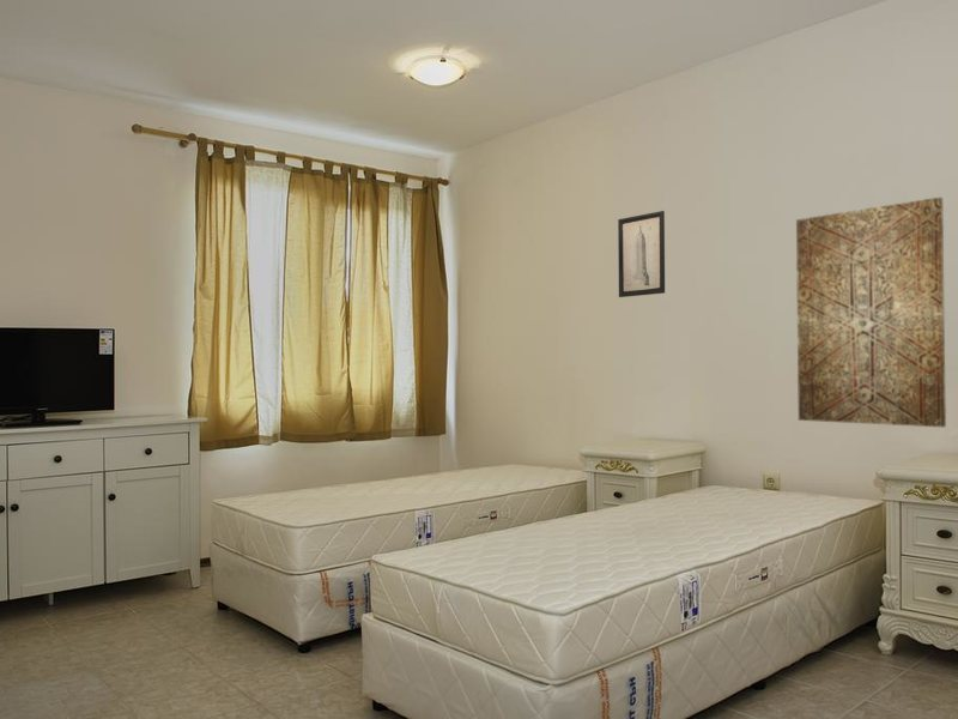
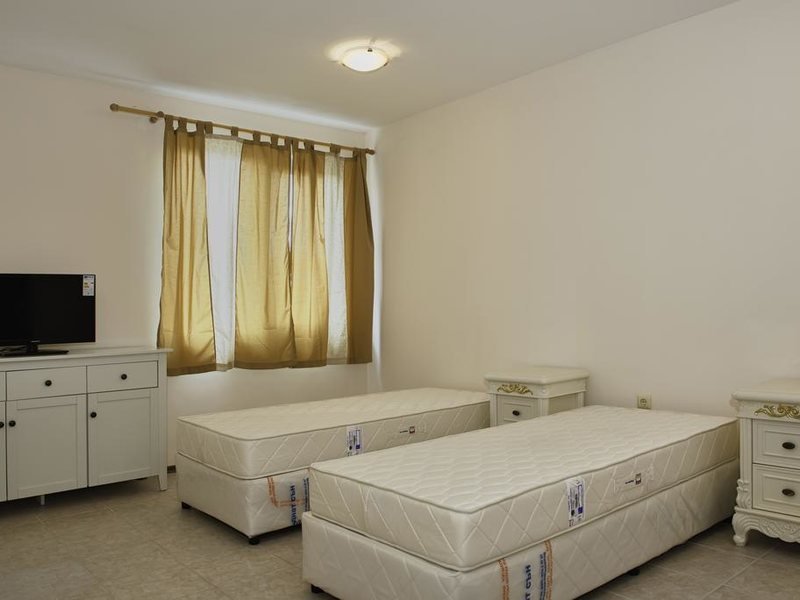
- wall art [617,210,666,298]
- wall art [795,197,947,428]
